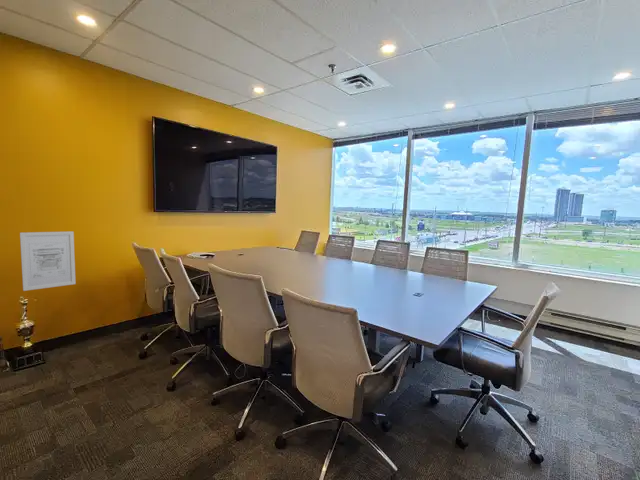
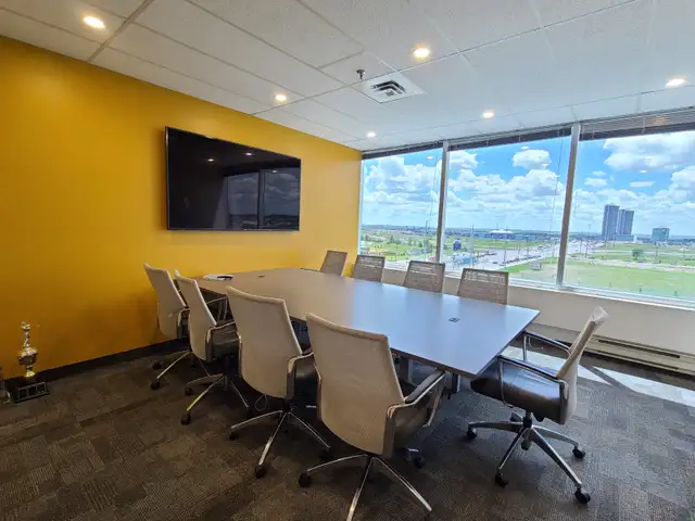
- wall art [19,231,77,292]
